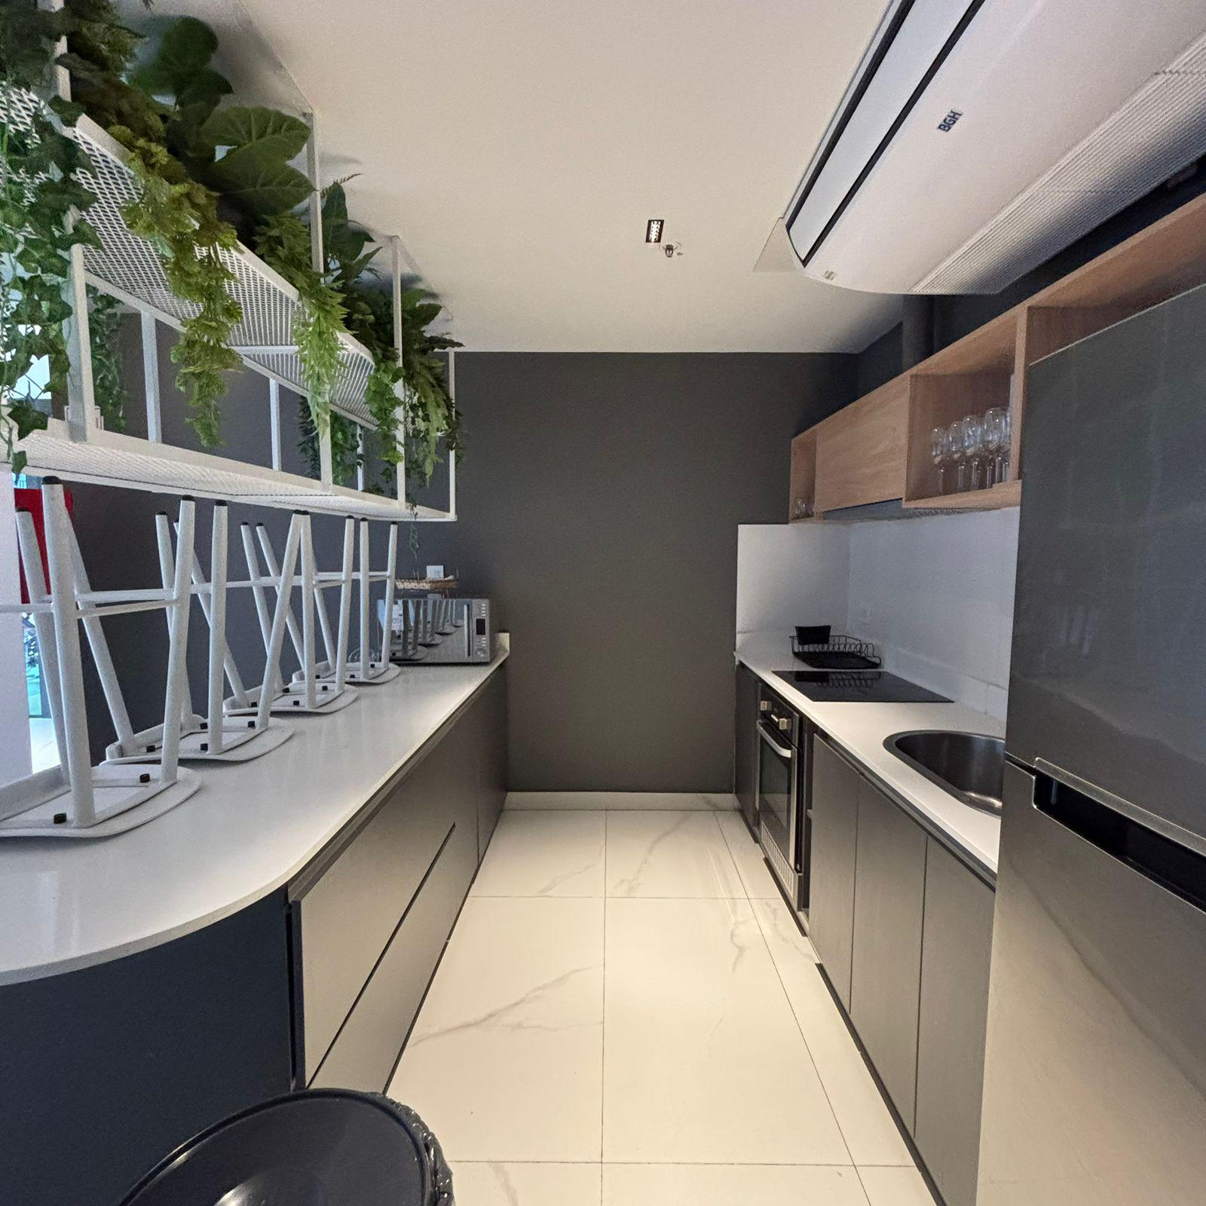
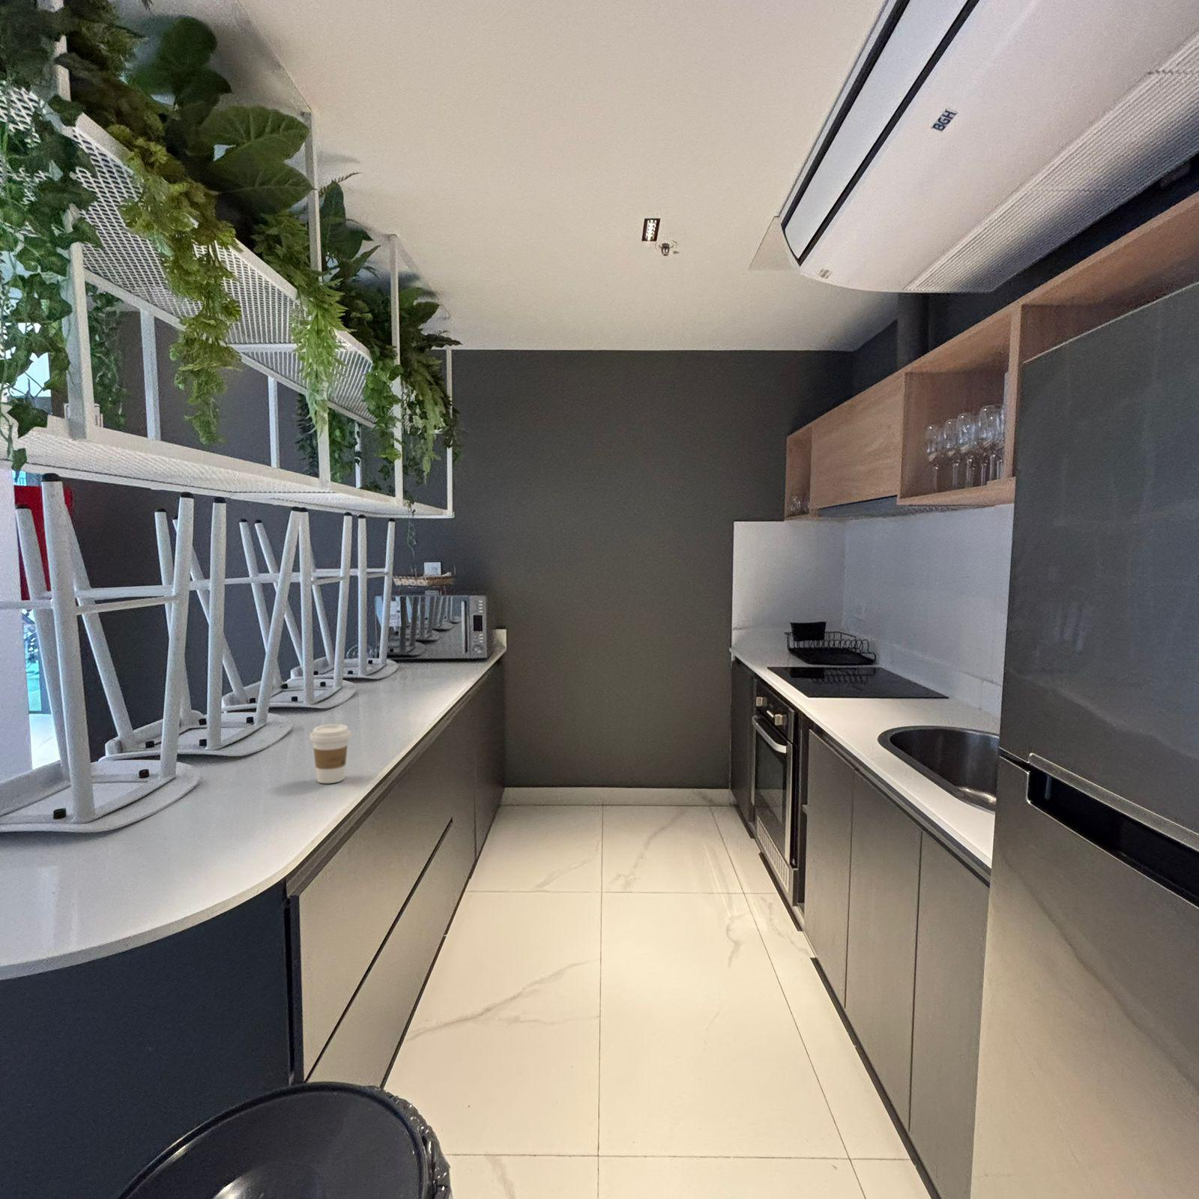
+ coffee cup [309,724,352,784]
